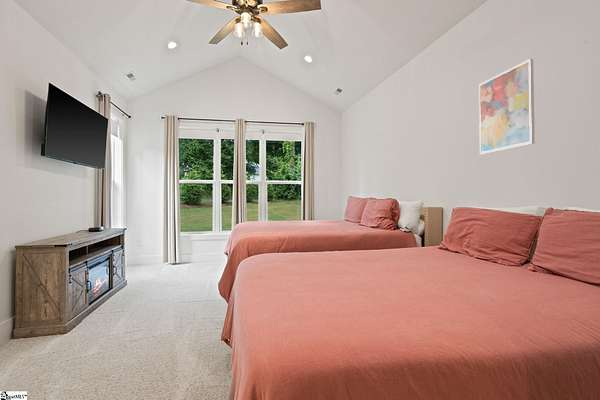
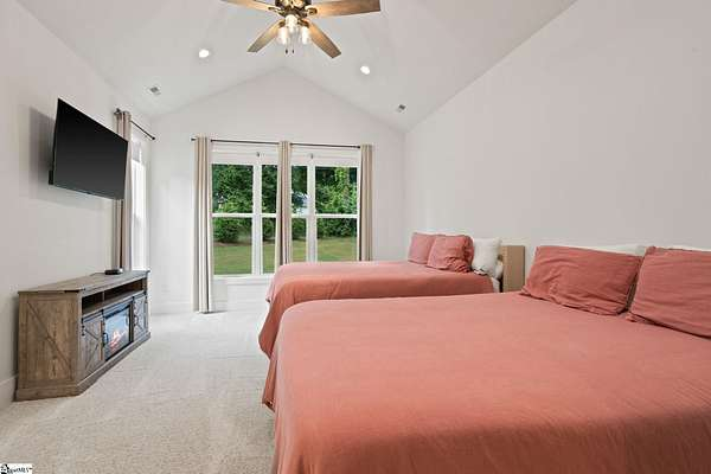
- wall art [478,58,536,155]
